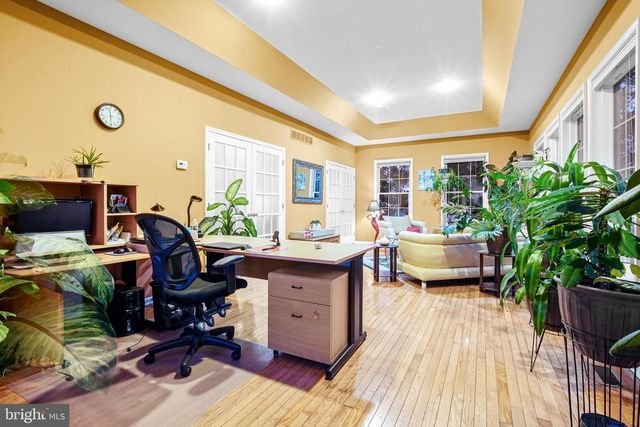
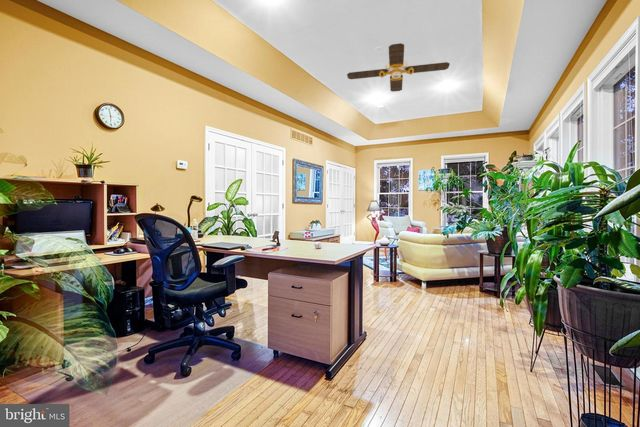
+ ceiling fan [346,42,451,92]
